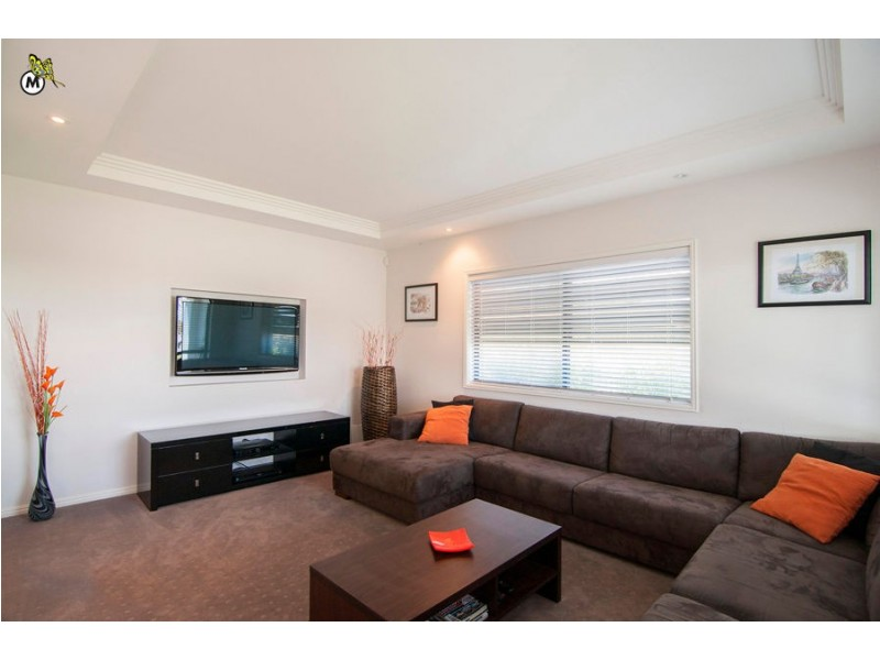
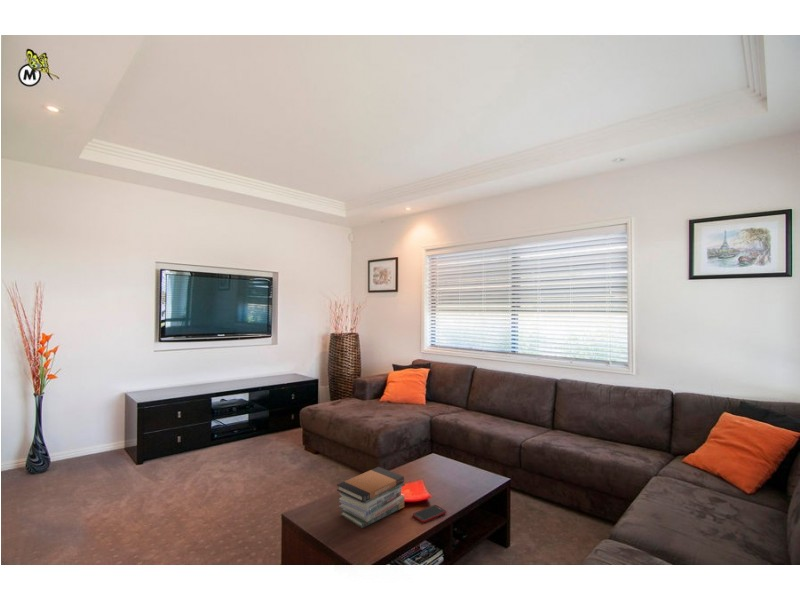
+ book stack [336,466,406,529]
+ cell phone [412,504,447,523]
